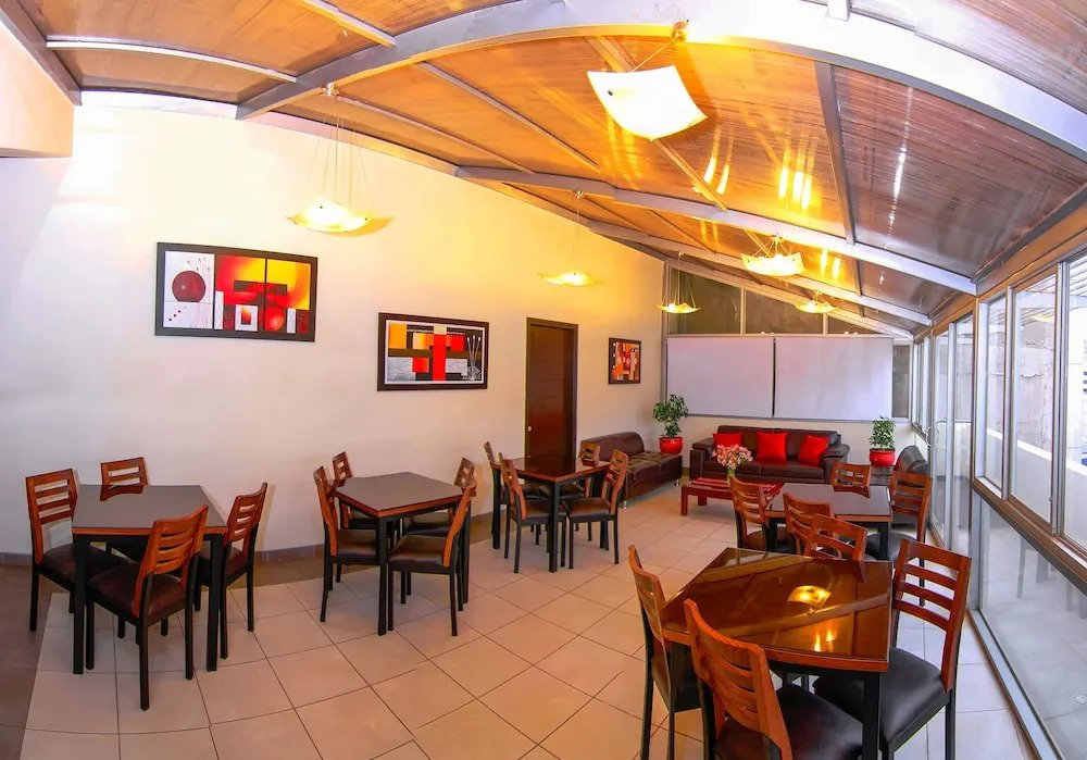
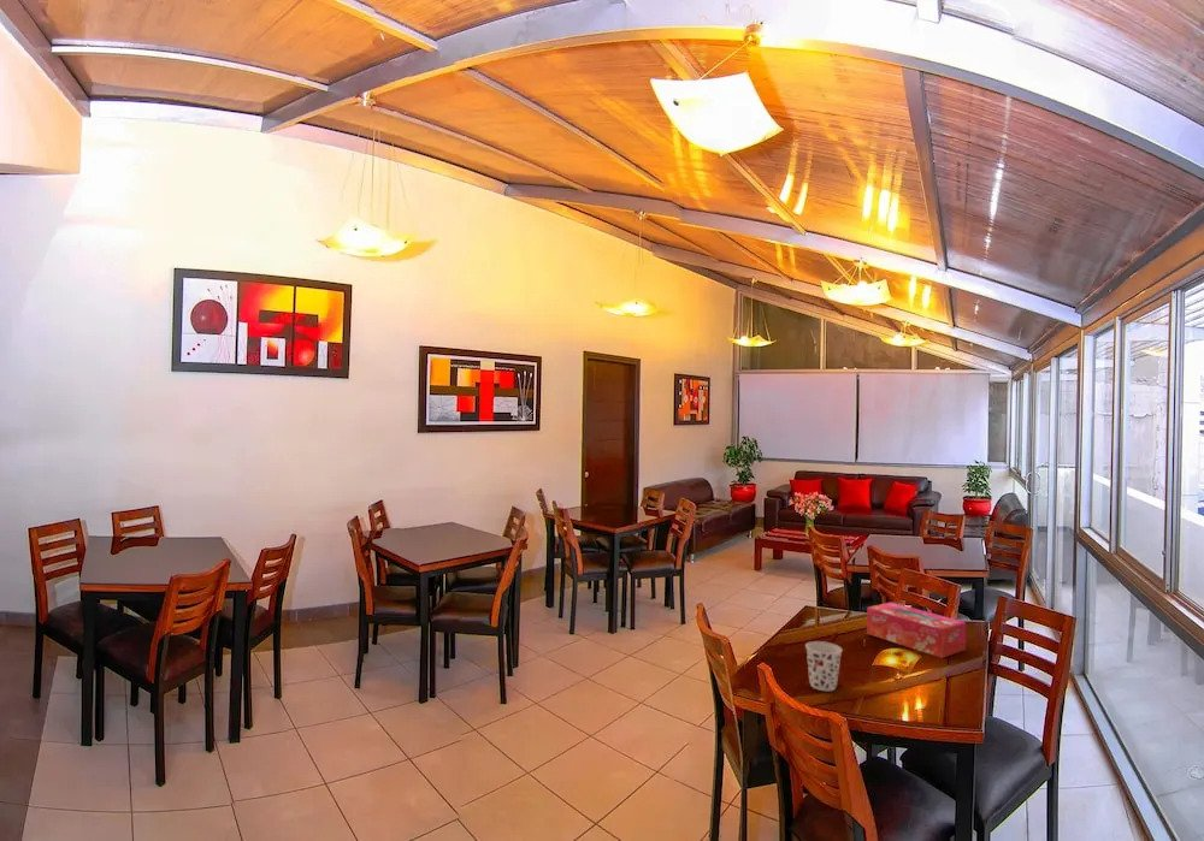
+ cup [804,640,843,692]
+ tissue box [866,602,967,659]
